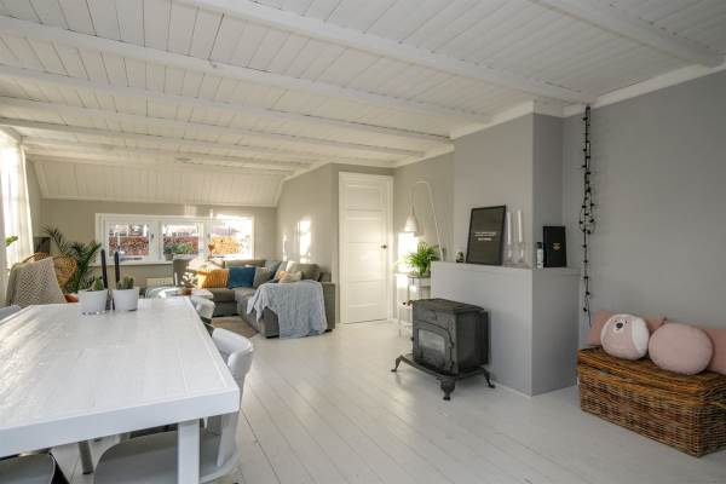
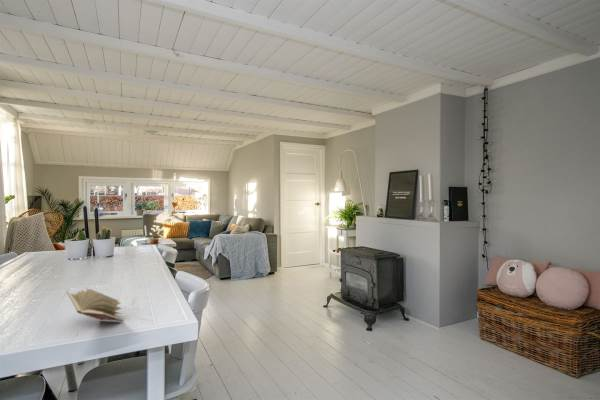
+ book [66,284,147,322]
